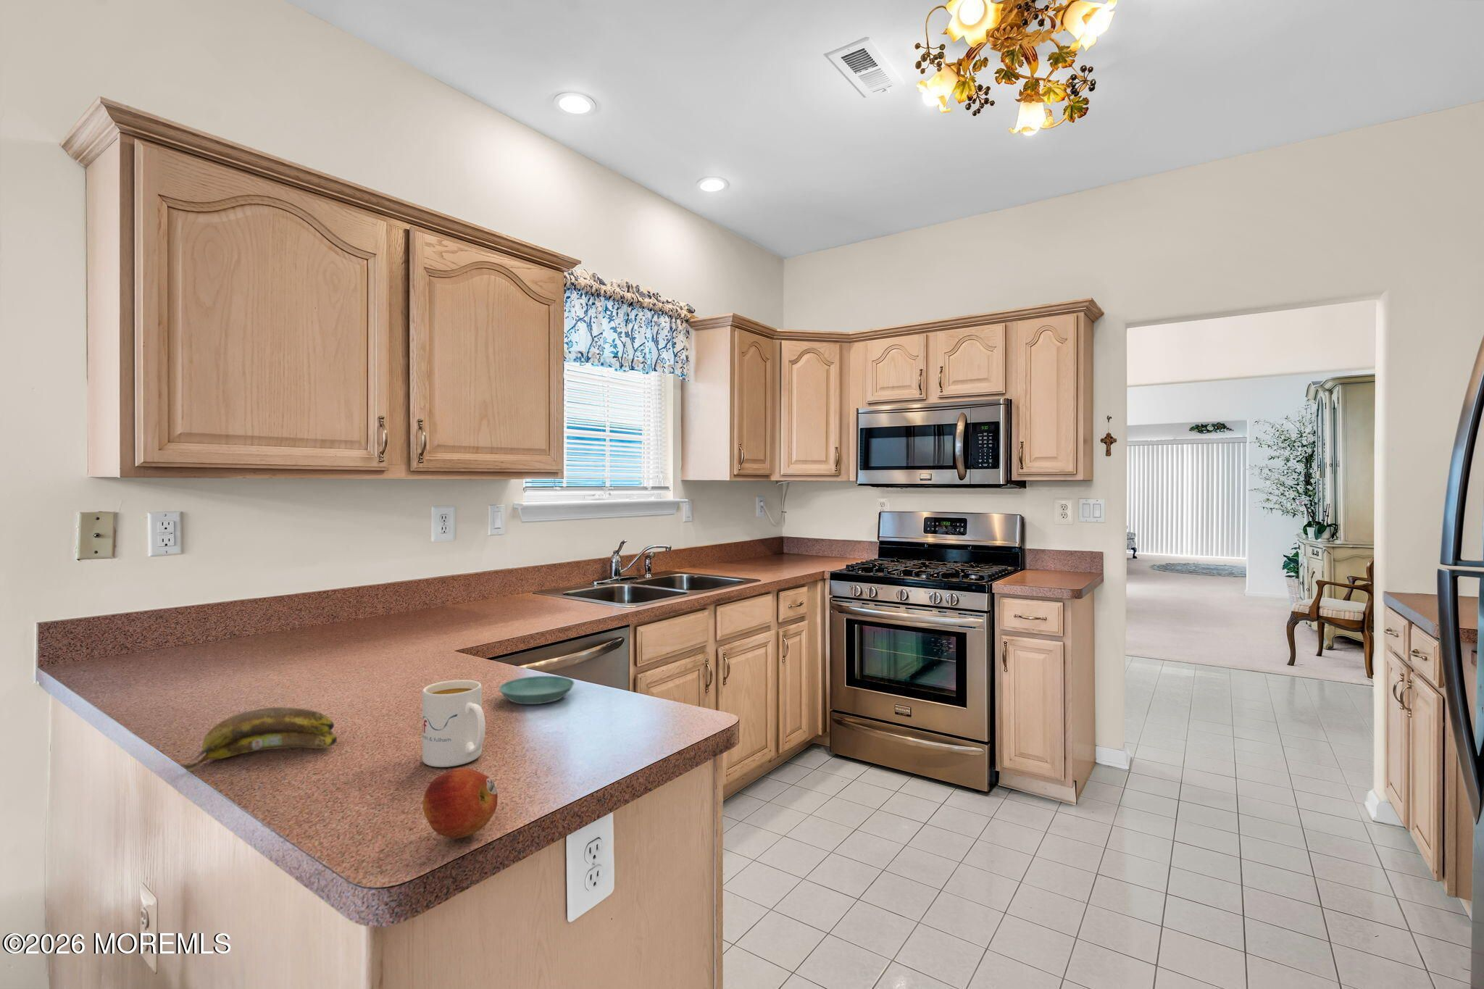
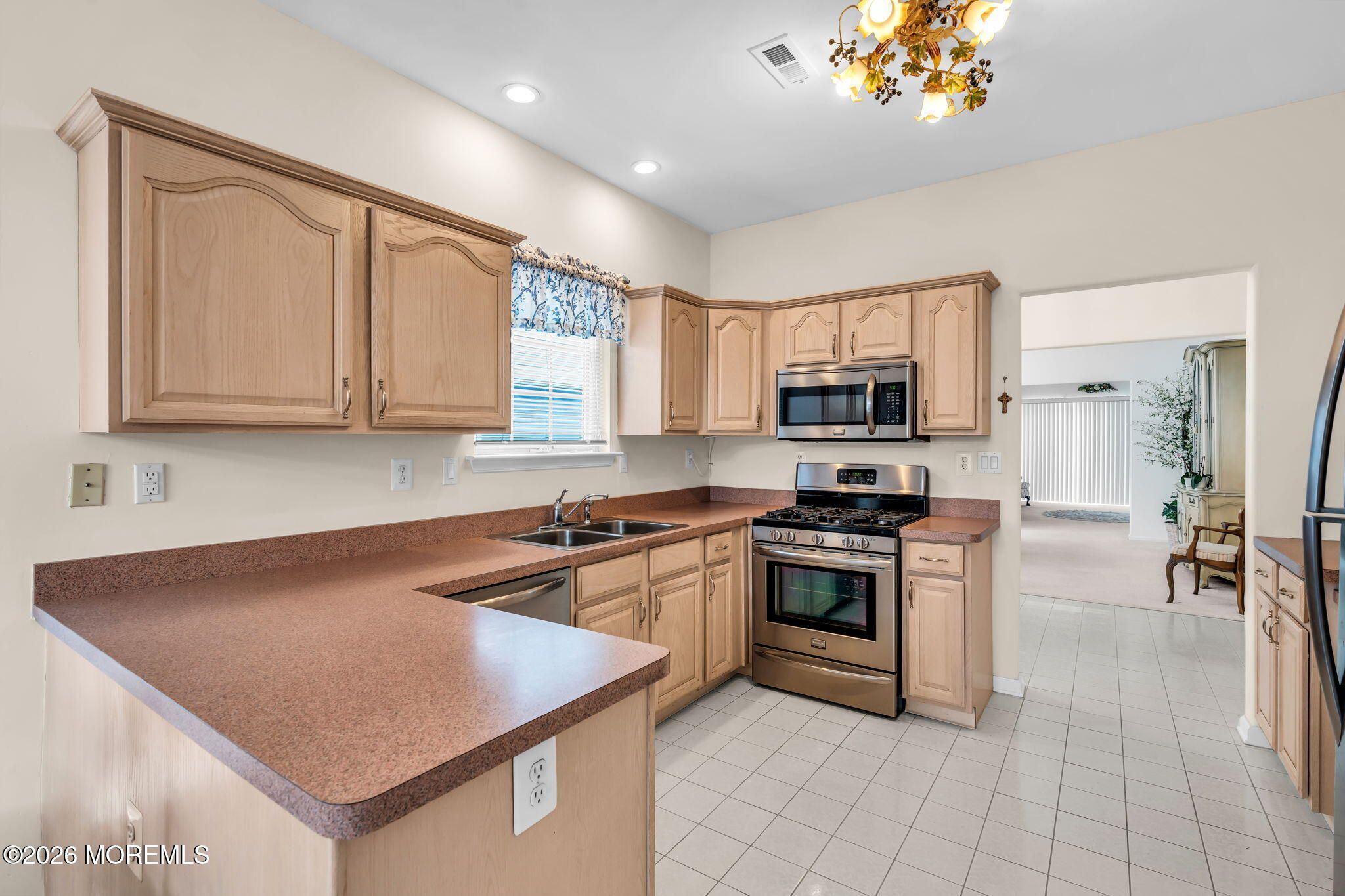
- banana [181,706,338,773]
- saucer [499,676,575,705]
- mug [421,679,487,768]
- fruit [423,767,499,839]
